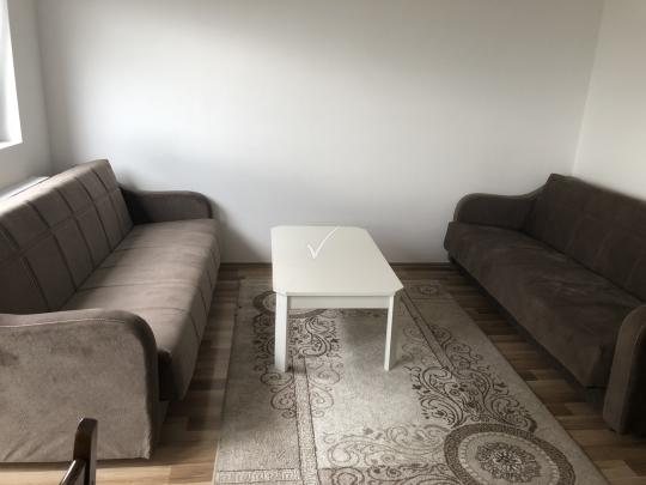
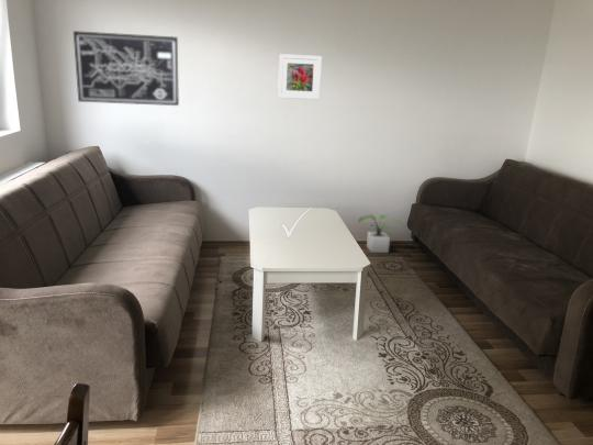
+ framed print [277,53,323,101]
+ wall art [72,30,180,107]
+ potted plant [357,214,404,254]
